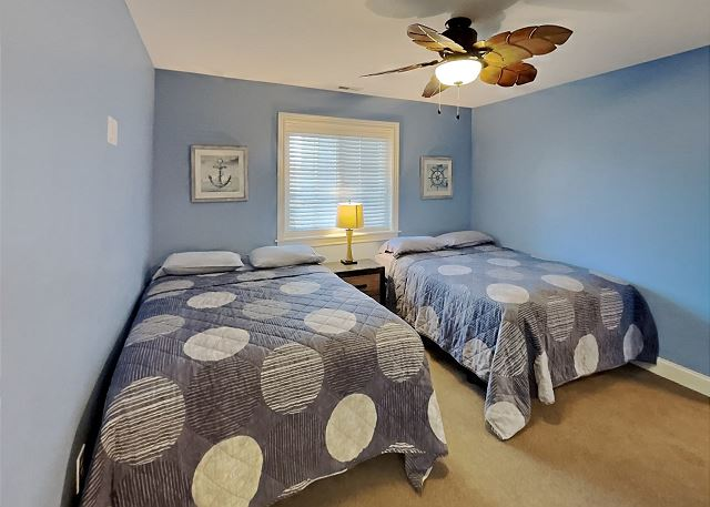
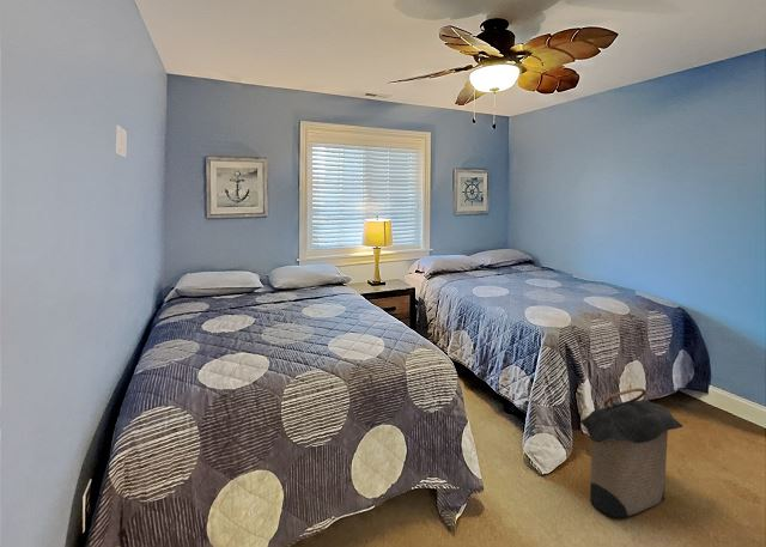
+ laundry hamper [578,387,685,518]
